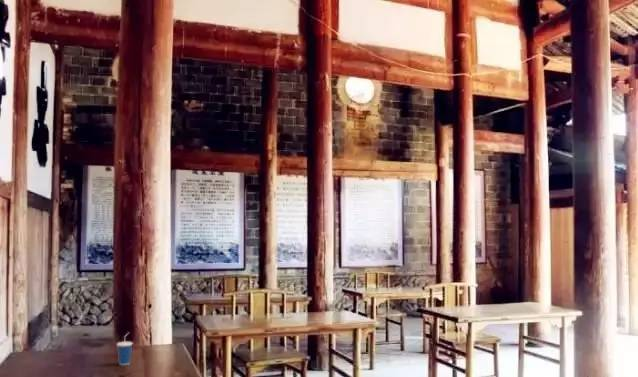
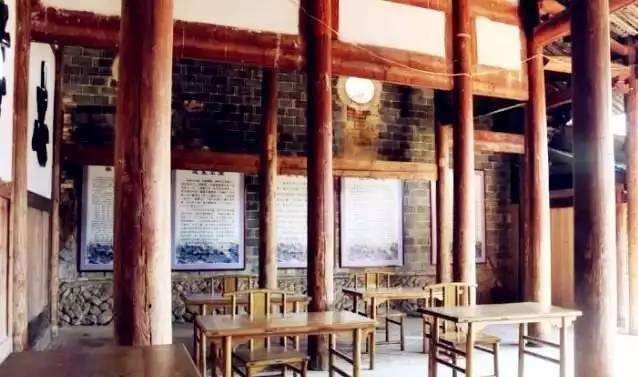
- cup [116,331,134,366]
